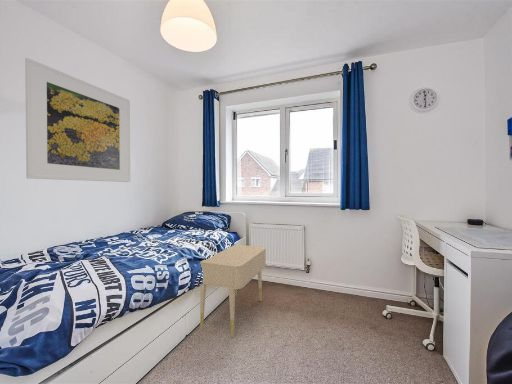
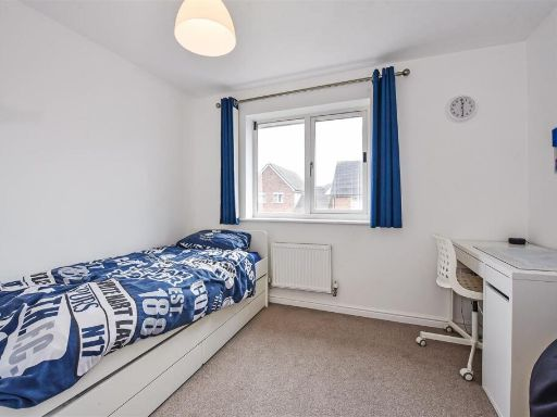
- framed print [24,57,131,183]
- nightstand [199,244,267,338]
